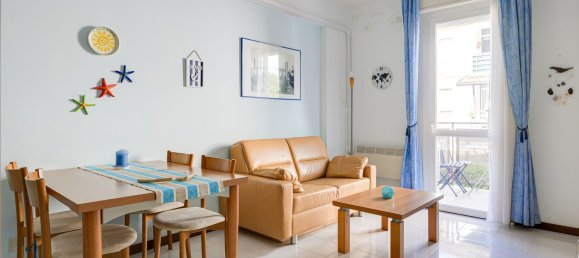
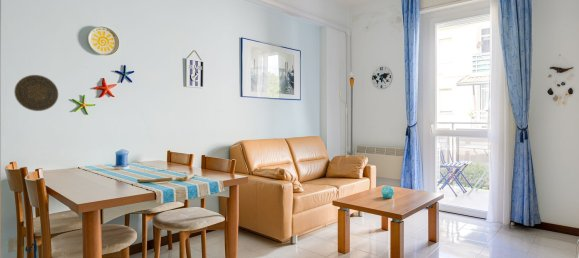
+ decorative plate [13,74,59,112]
